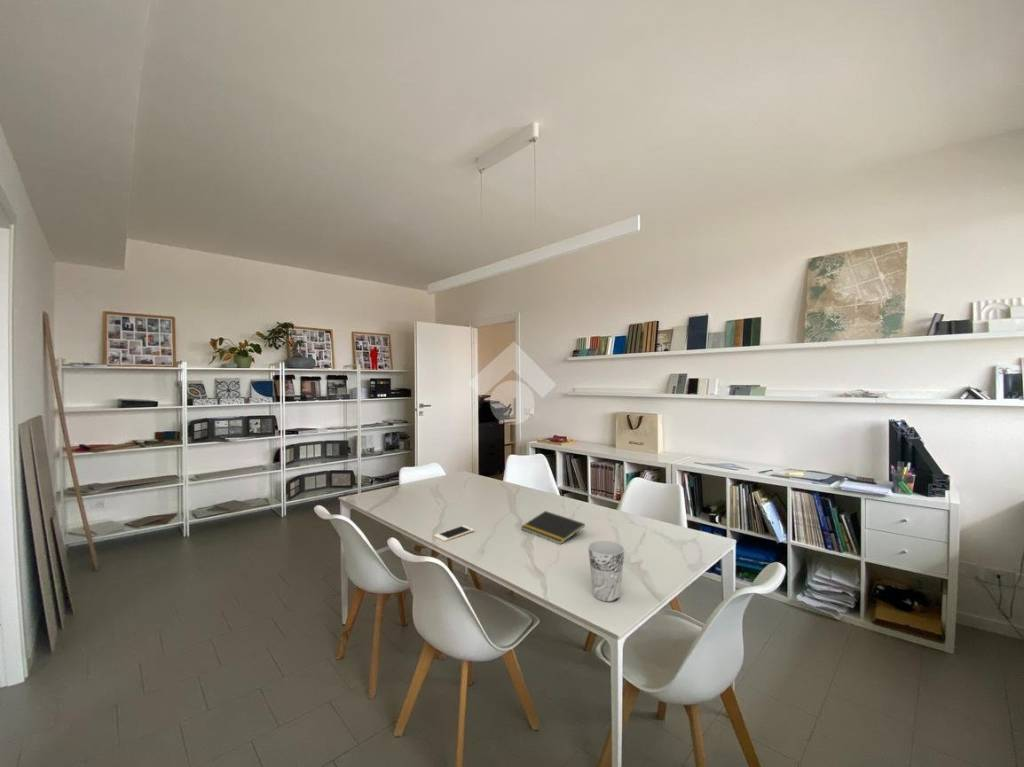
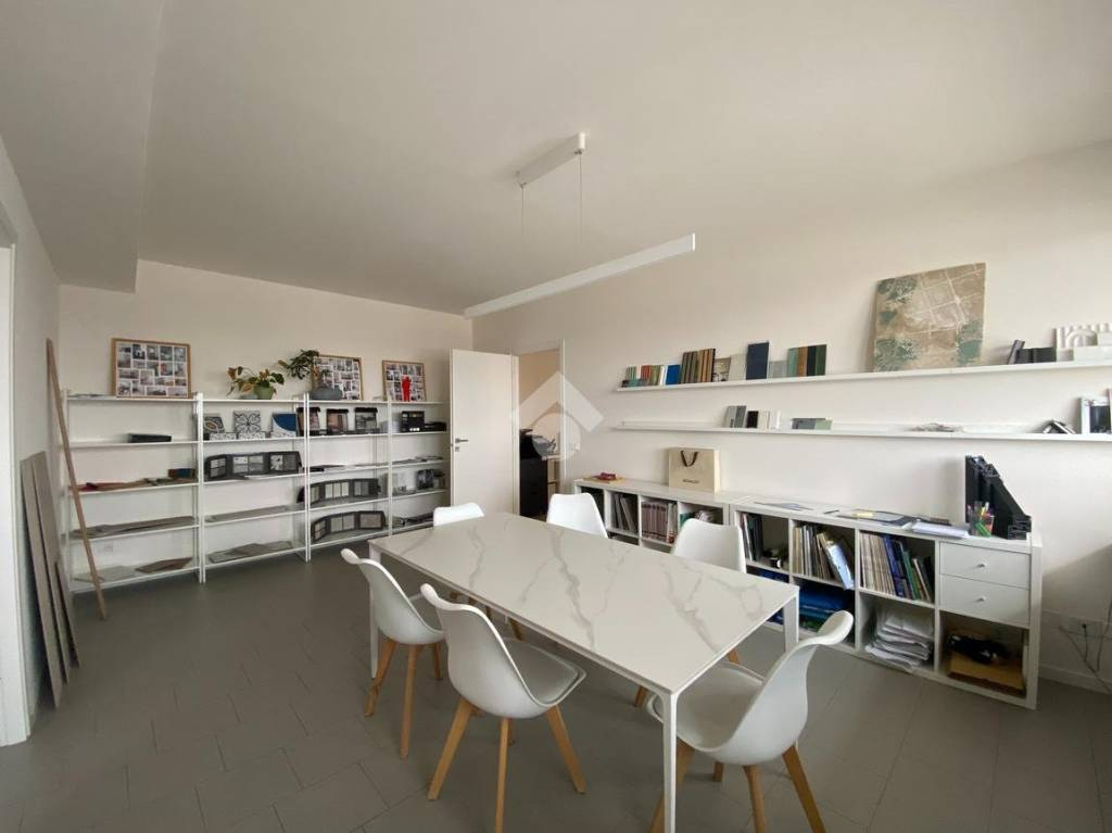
- notepad [520,510,586,545]
- cup [587,539,625,603]
- cell phone [433,524,475,542]
